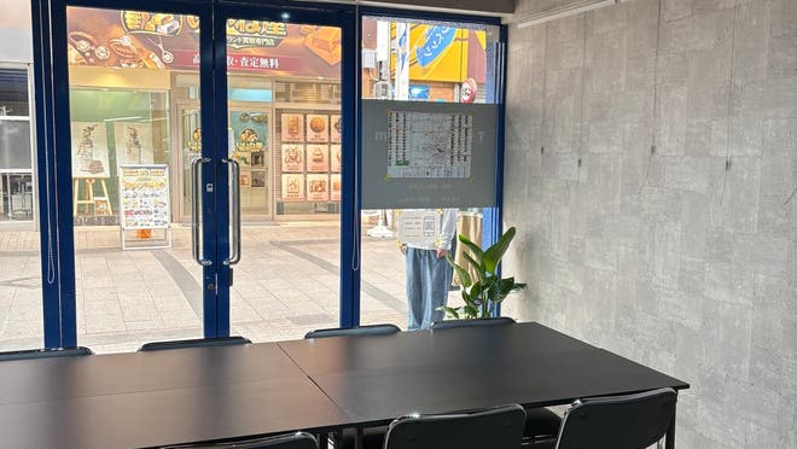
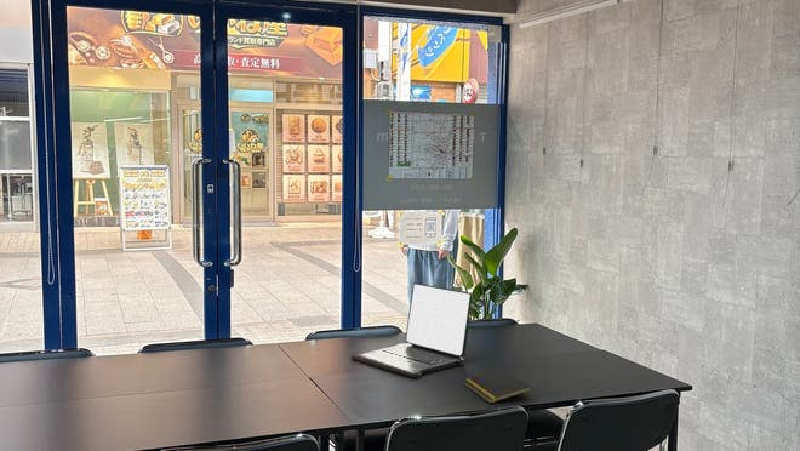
+ laptop [349,281,473,378]
+ notepad [462,367,533,405]
